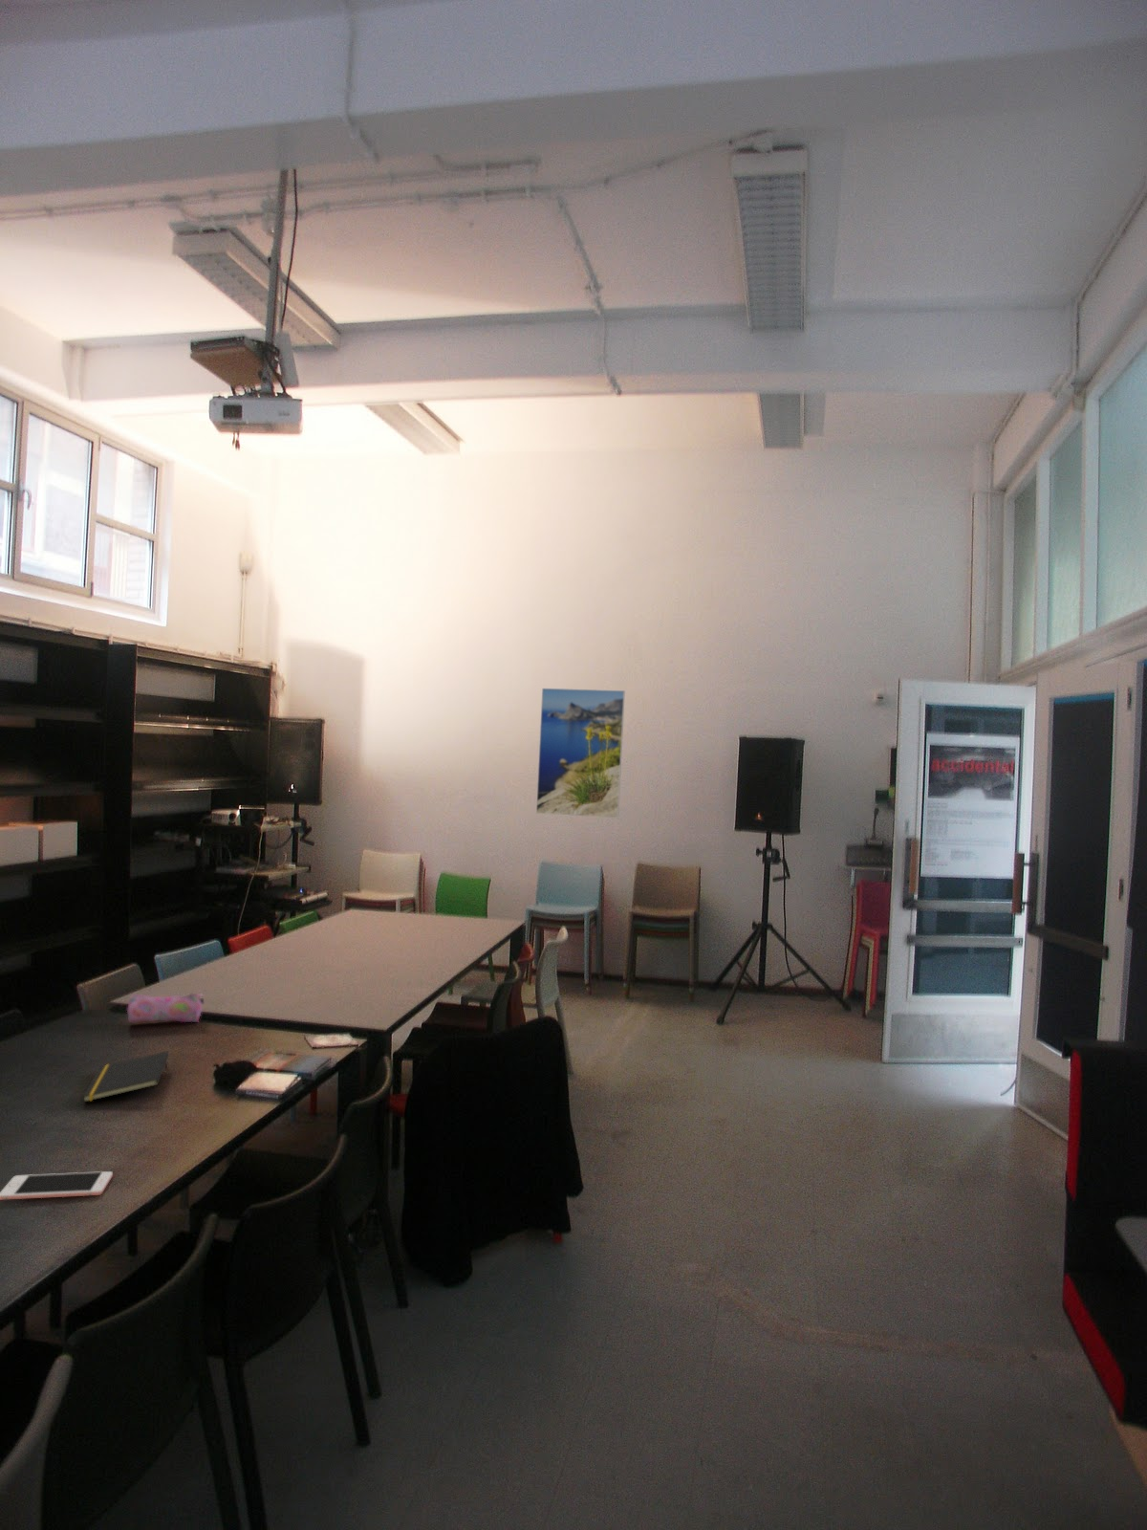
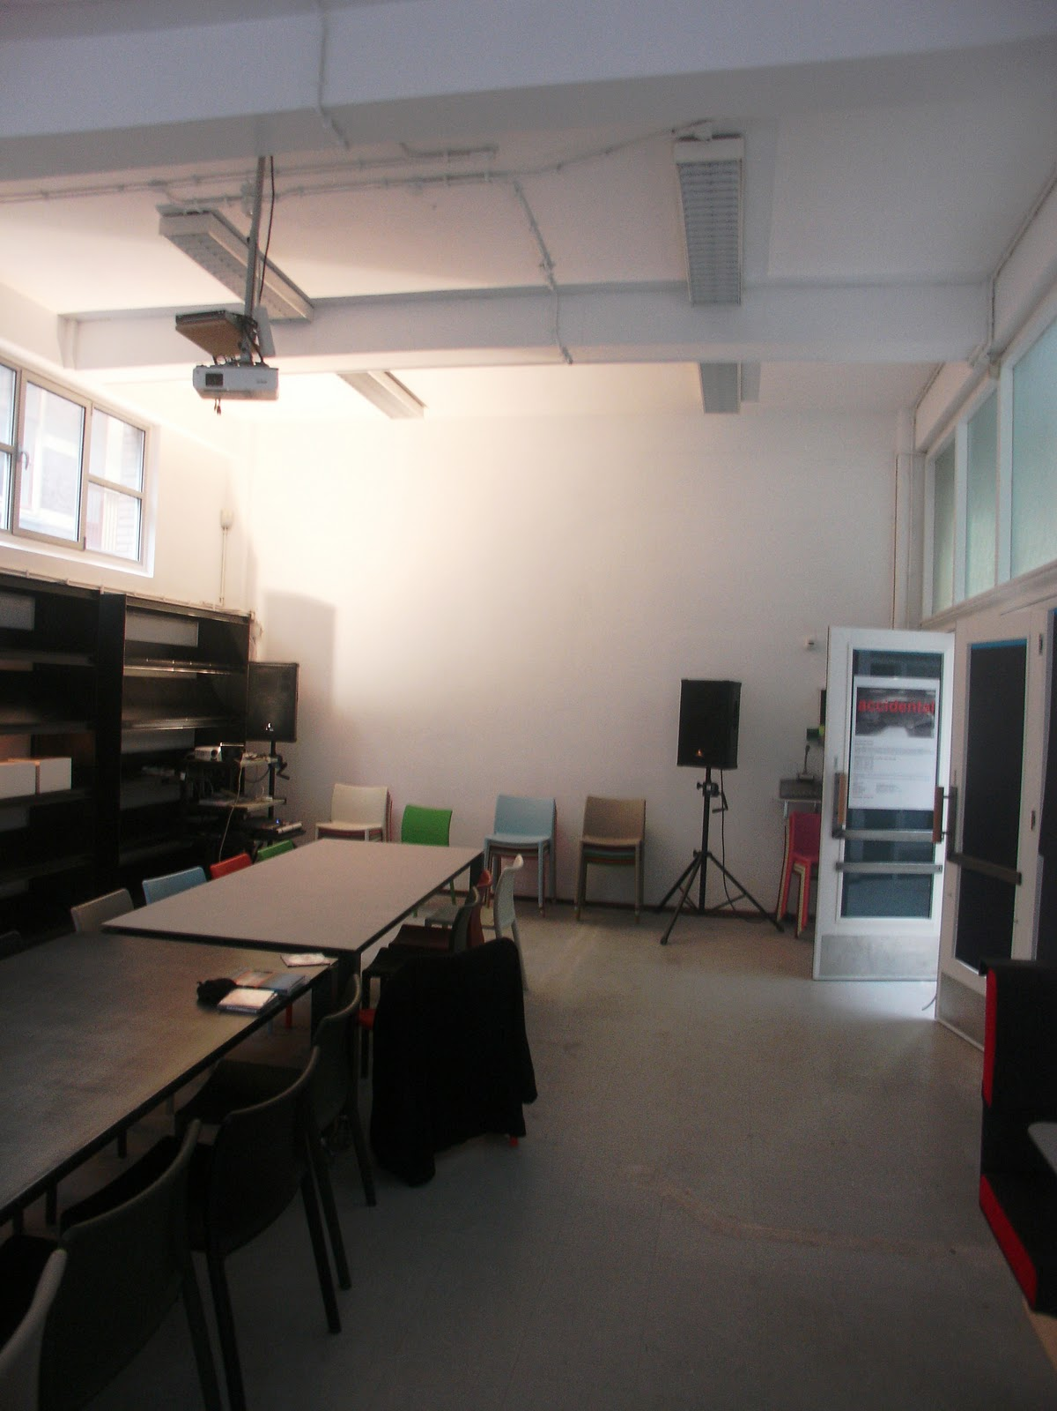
- notepad [82,1051,169,1104]
- cell phone [0,1171,113,1201]
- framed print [535,688,627,819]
- pencil case [127,993,205,1024]
